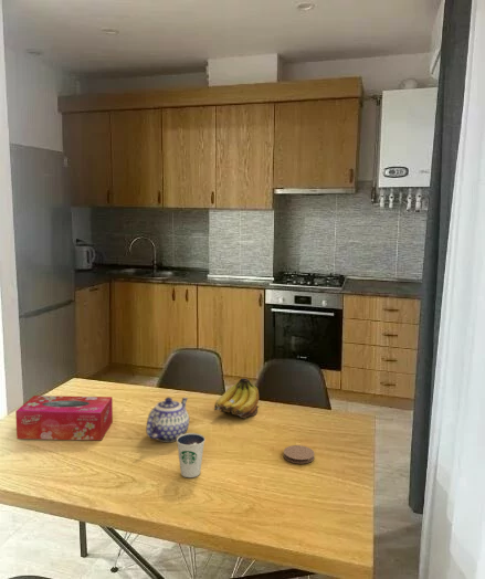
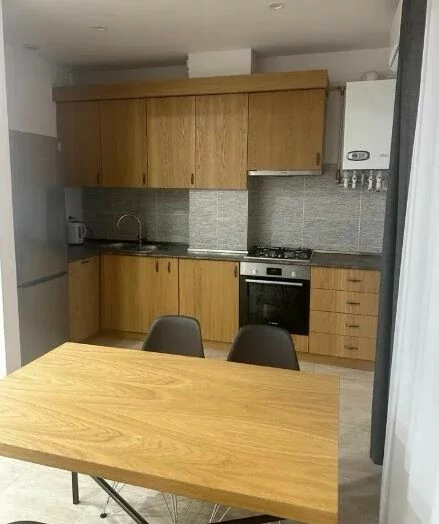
- fruit [213,377,260,419]
- dixie cup [176,432,207,478]
- coaster [283,444,315,465]
- tissue box [14,394,114,441]
- teapot [145,396,190,443]
